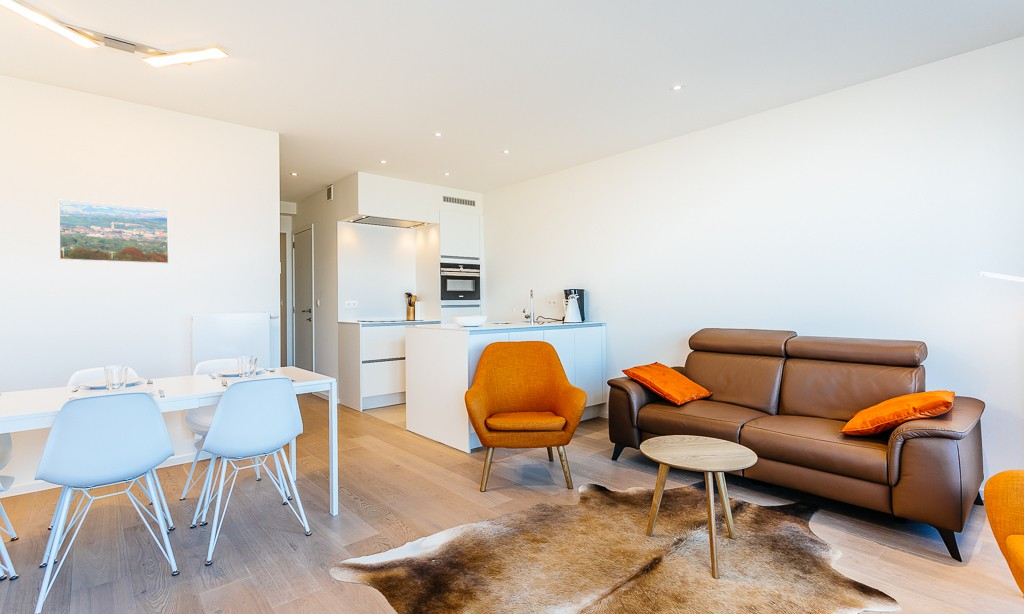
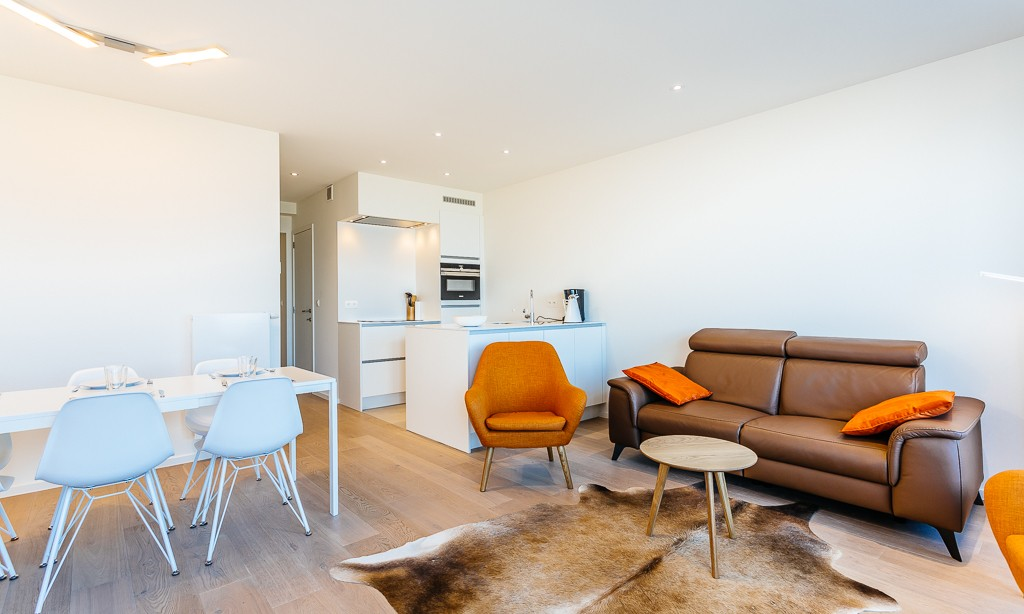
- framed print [57,198,170,265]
